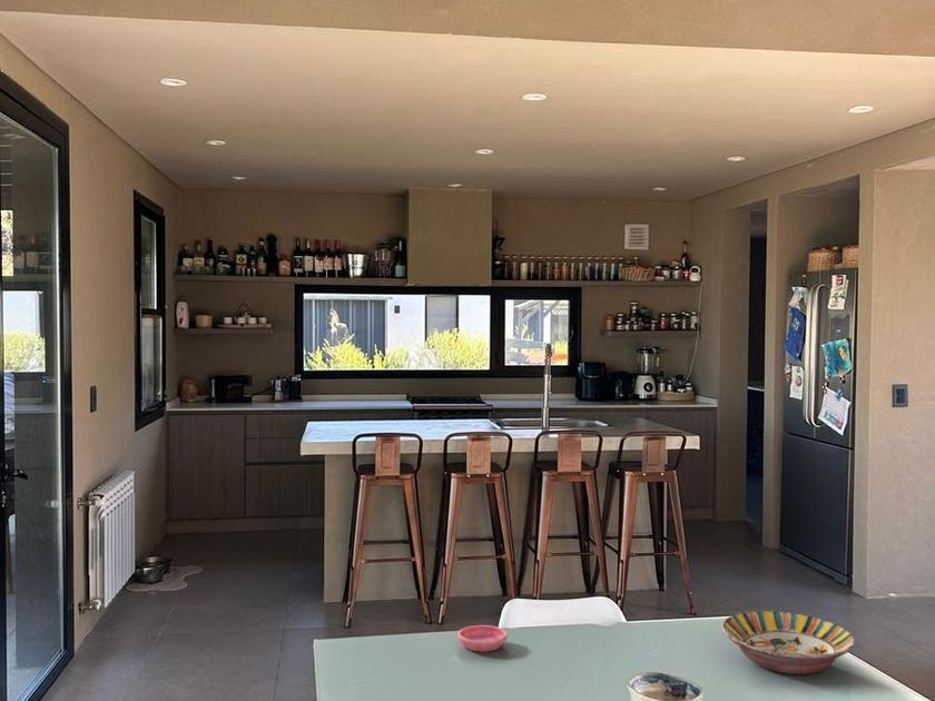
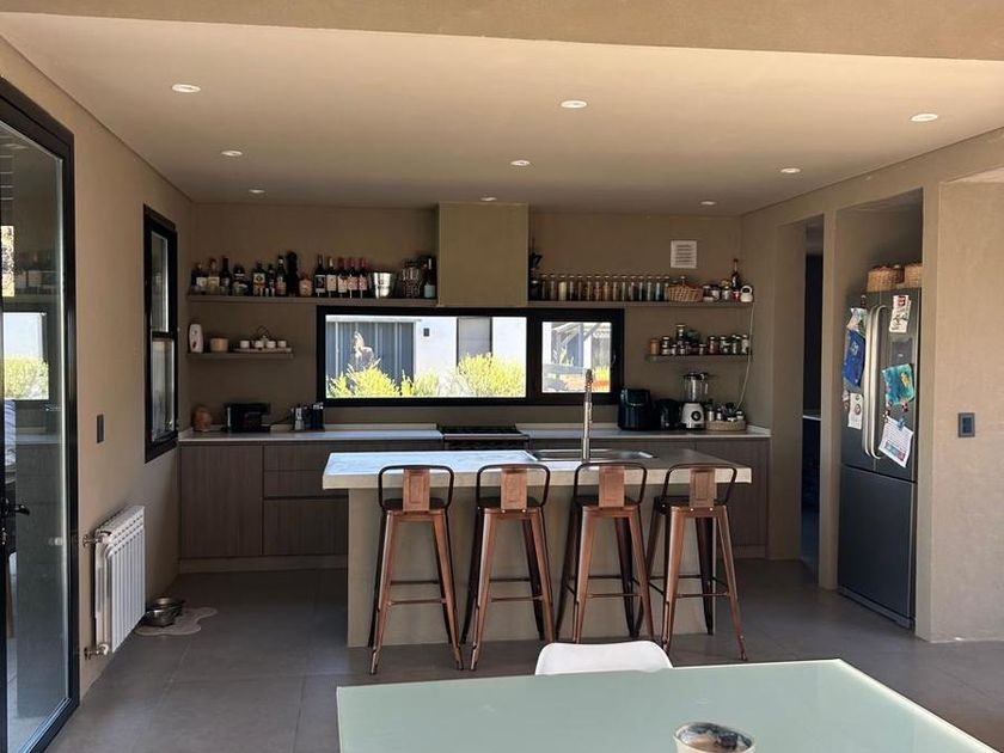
- serving bowl [720,610,857,675]
- saucer [456,624,509,652]
